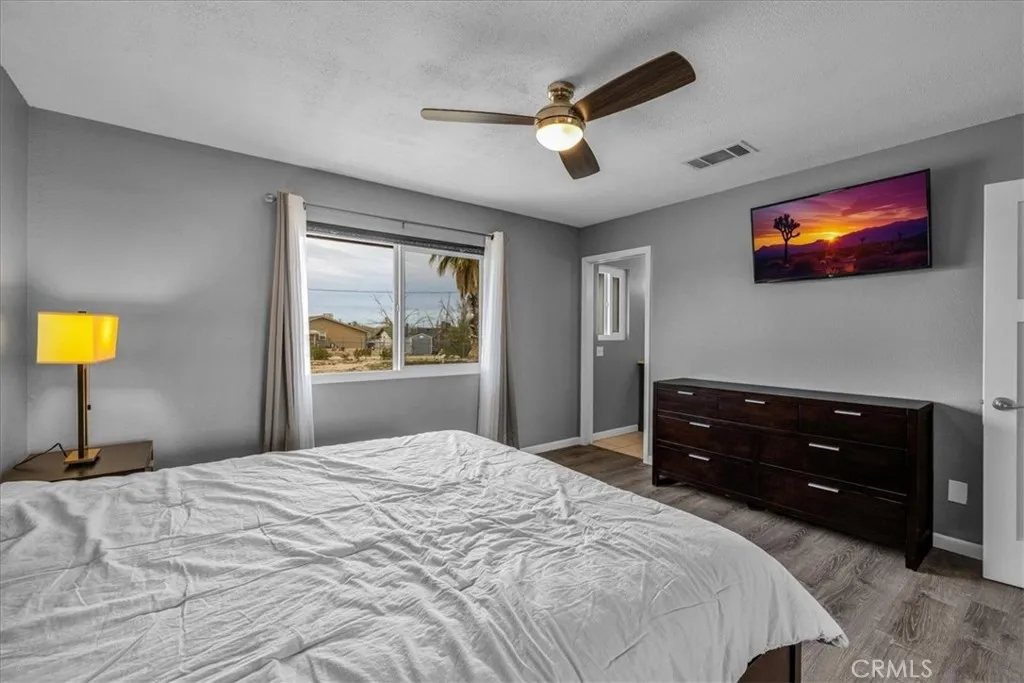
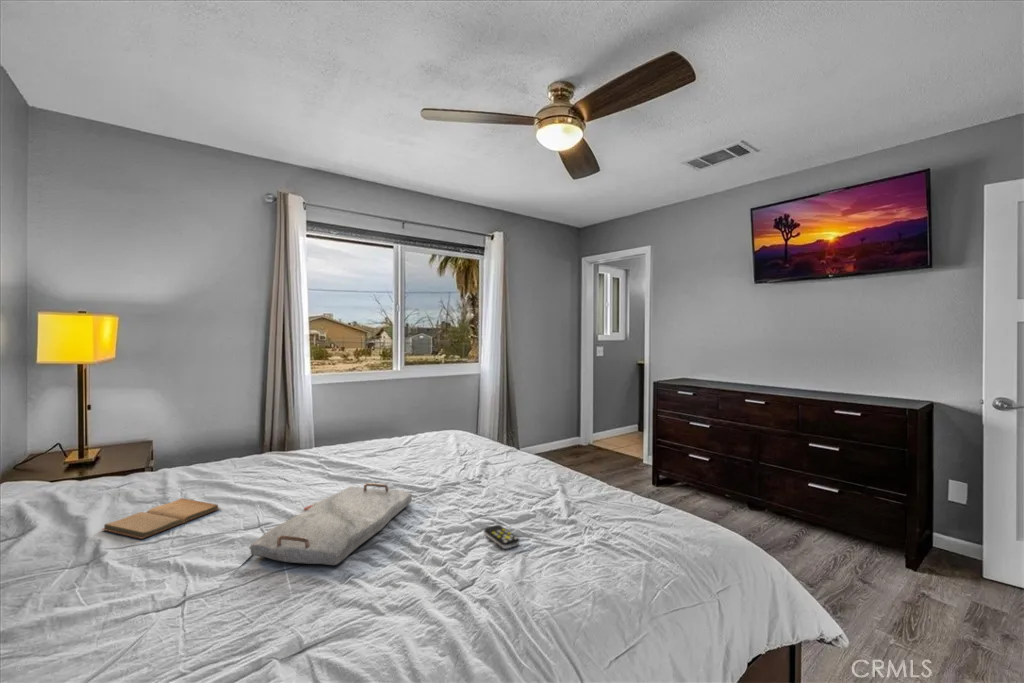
+ remote control [483,524,521,550]
+ serving tray [248,482,413,566]
+ book [101,497,221,540]
